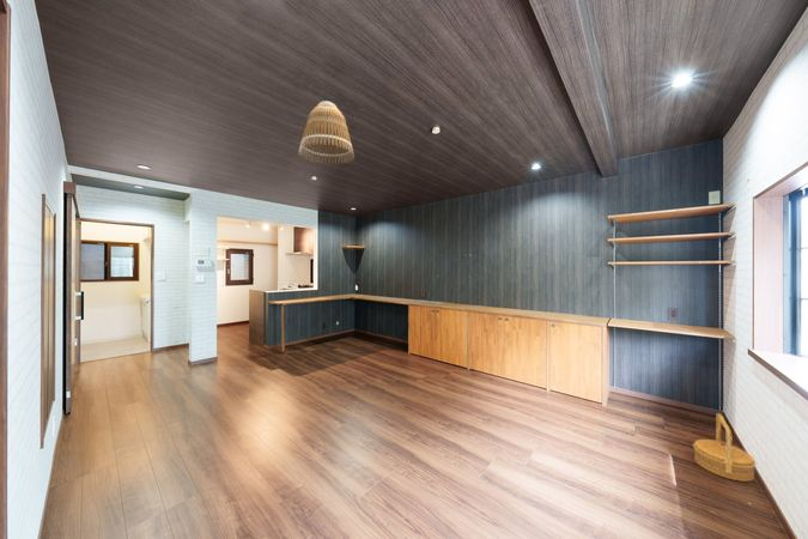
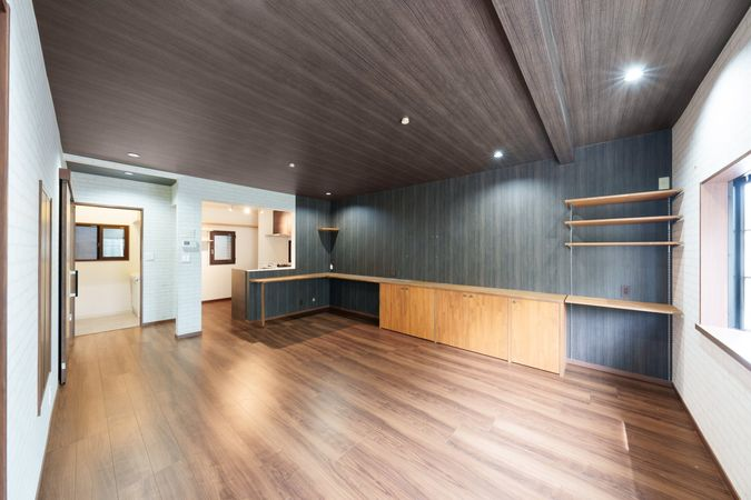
- basket [692,412,757,483]
- lamp shade [298,101,356,165]
